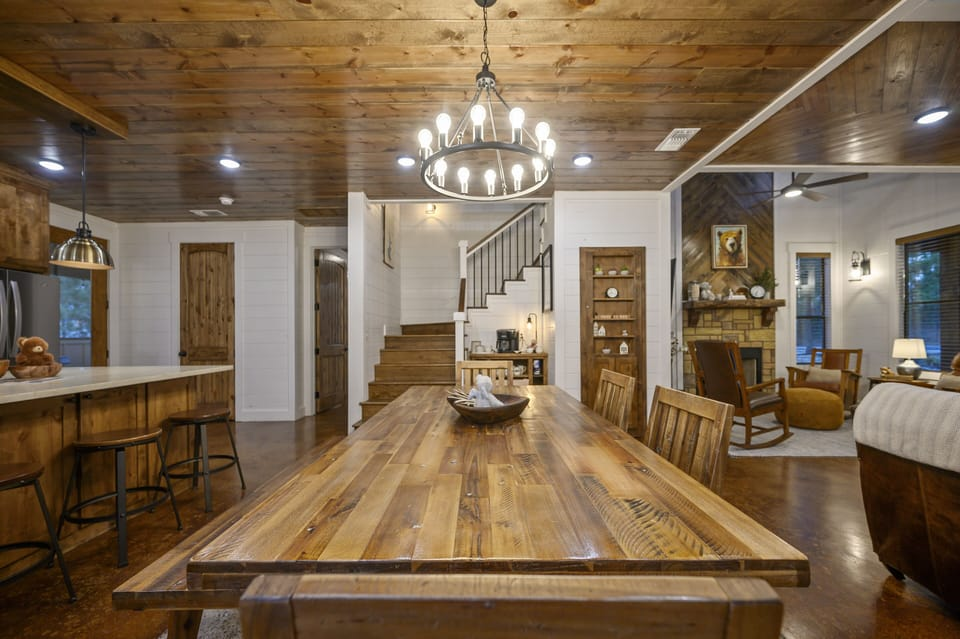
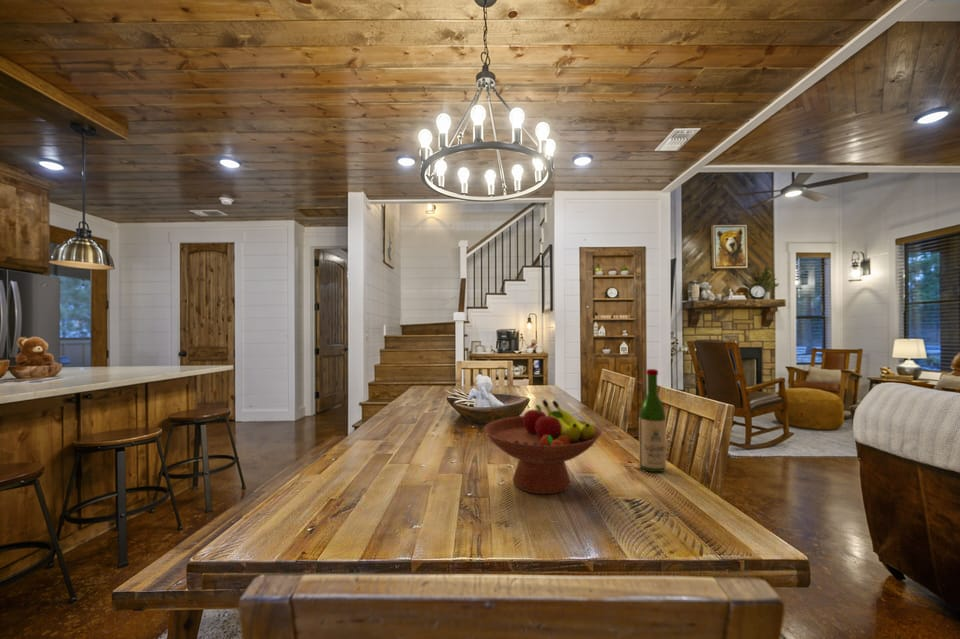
+ wine bottle [638,368,667,473]
+ fruit bowl [483,399,602,495]
